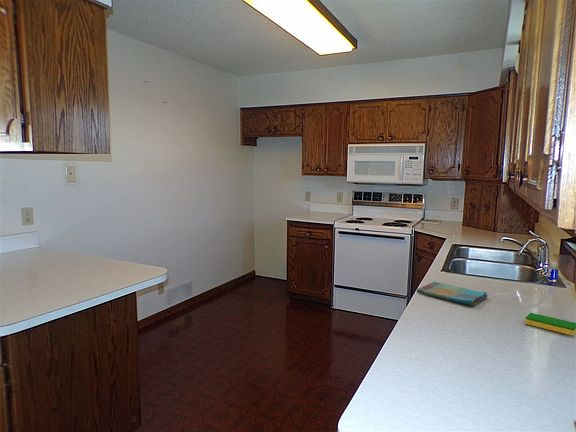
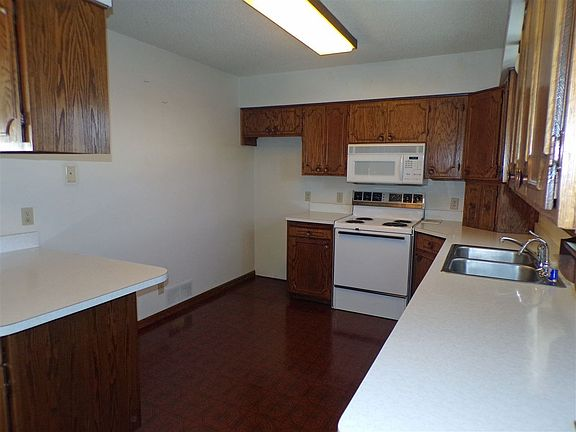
- dish sponge [524,312,576,337]
- dish towel [416,281,489,306]
